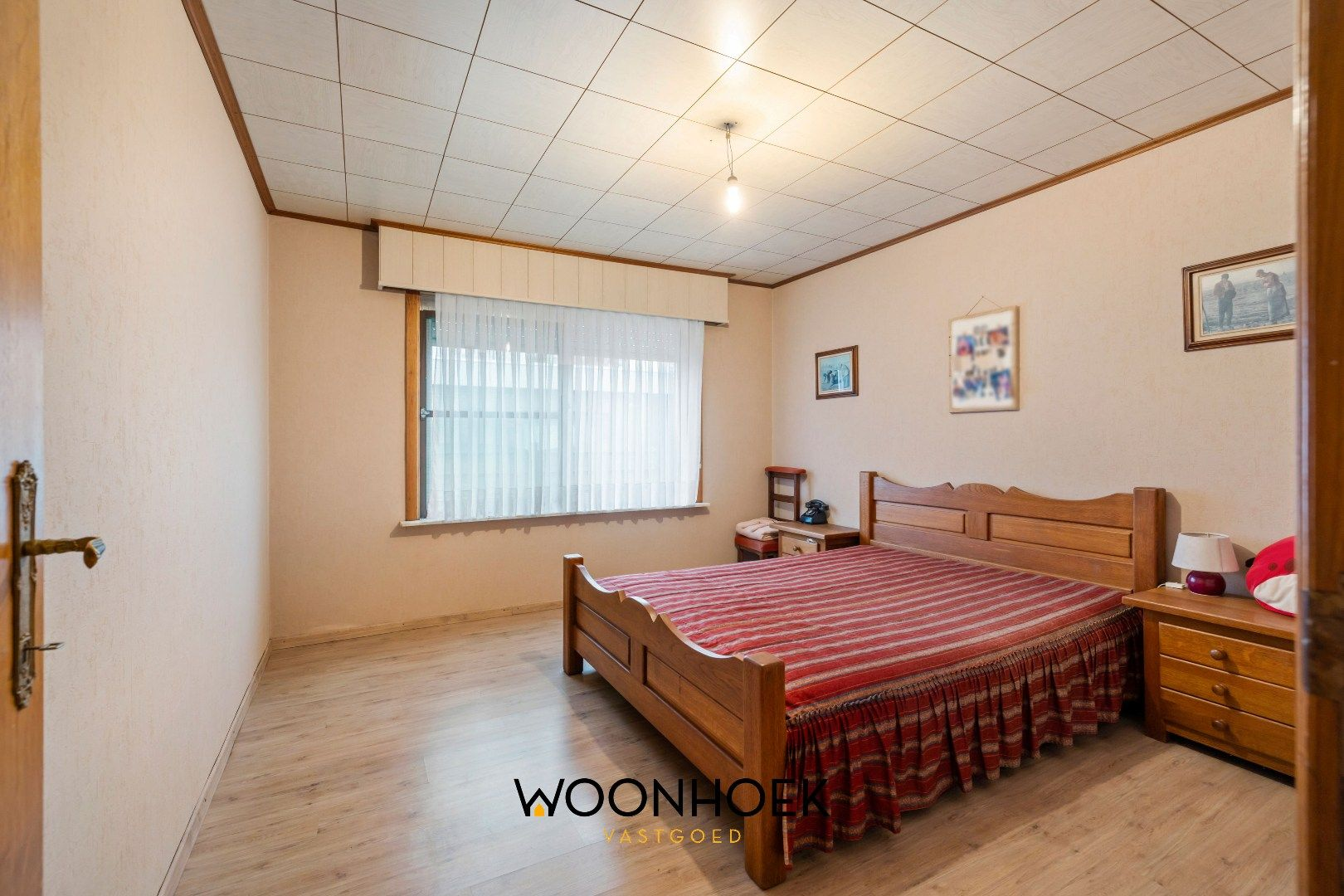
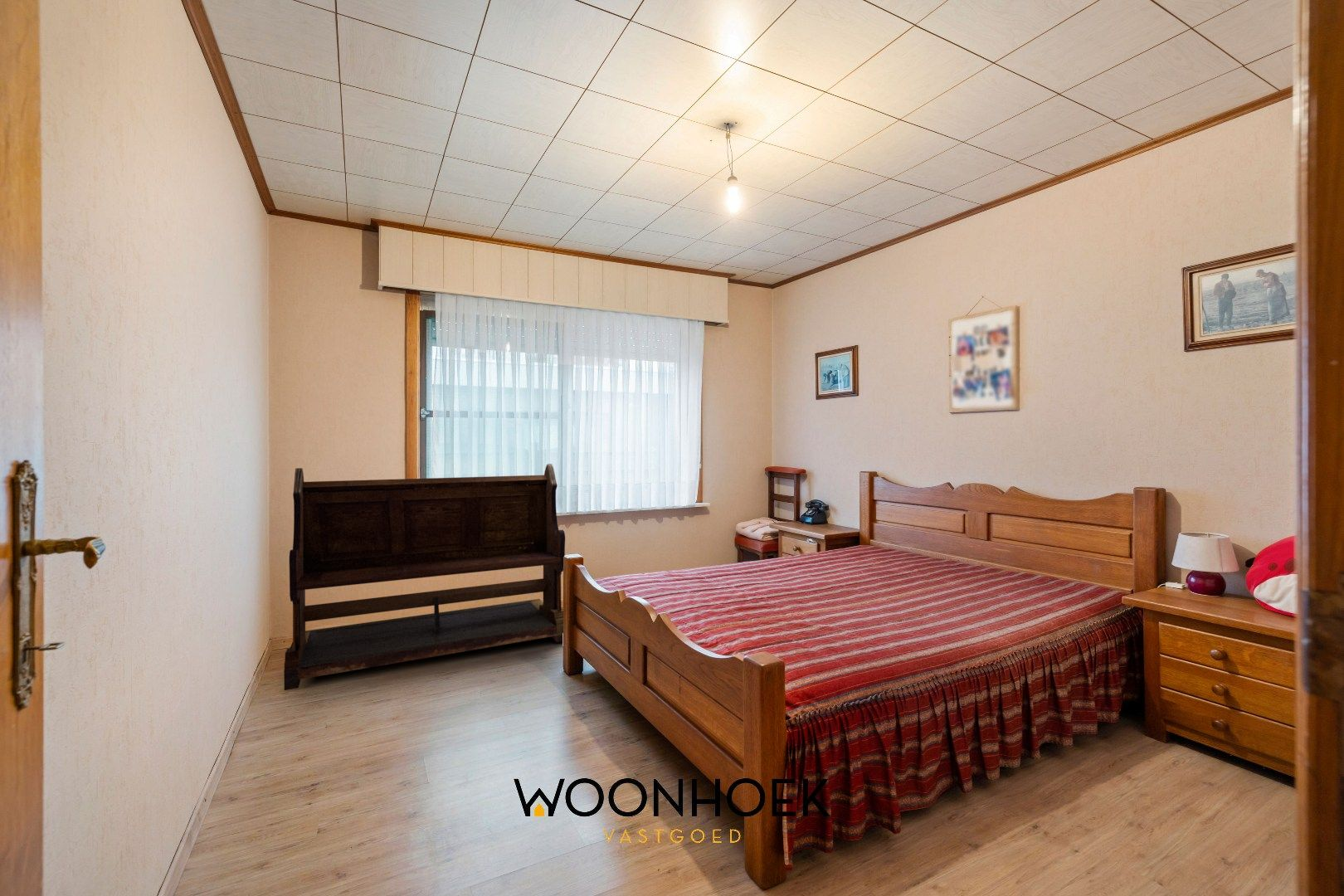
+ bench [283,463,566,691]
